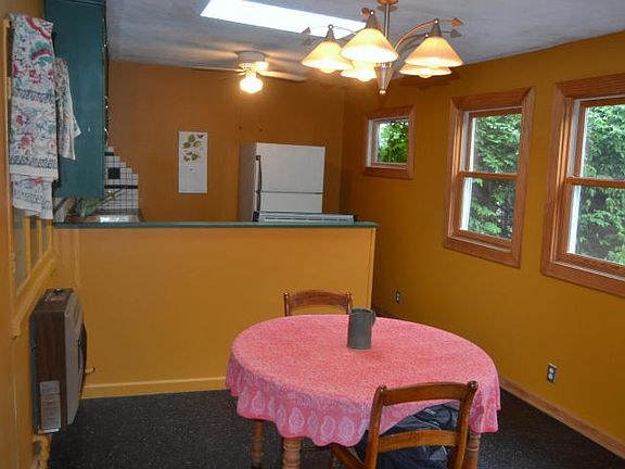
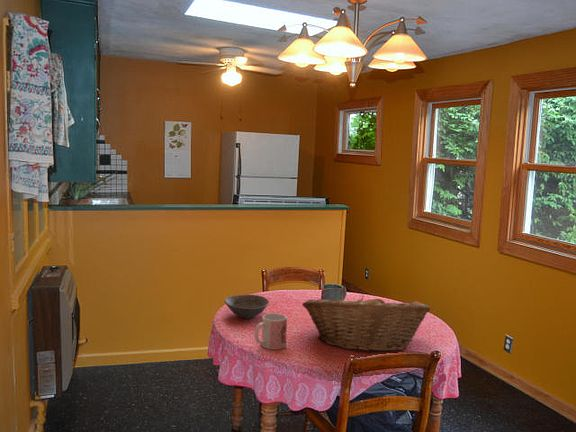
+ bowl [223,294,270,320]
+ mug [253,312,288,350]
+ fruit basket [301,292,431,353]
